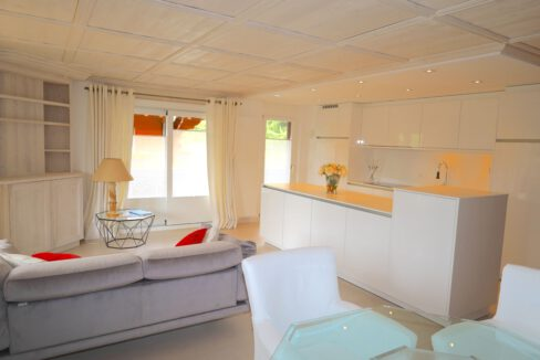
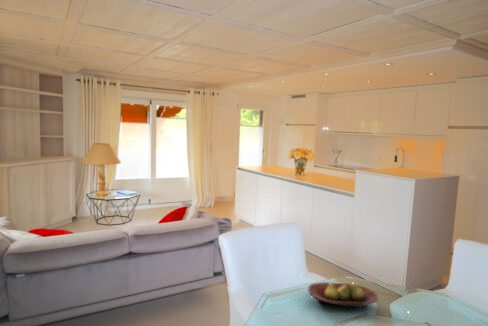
+ fruit bowl [307,281,379,308]
